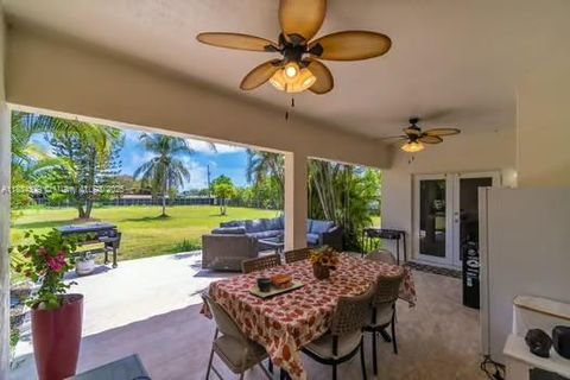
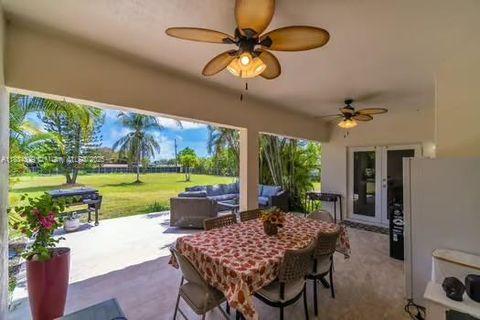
- food platter [248,273,306,299]
